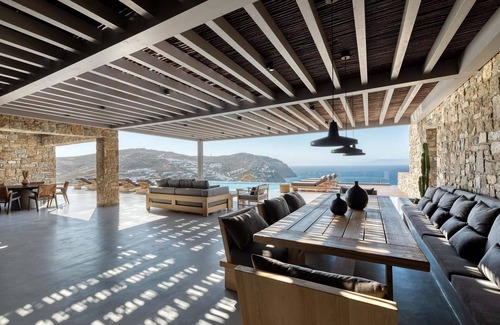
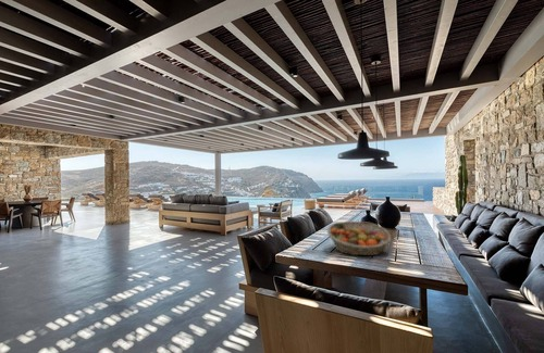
+ fruit basket [326,220,393,256]
